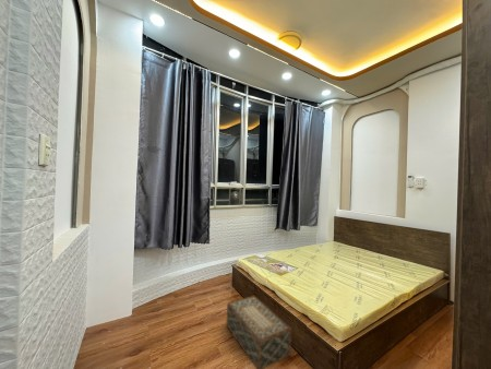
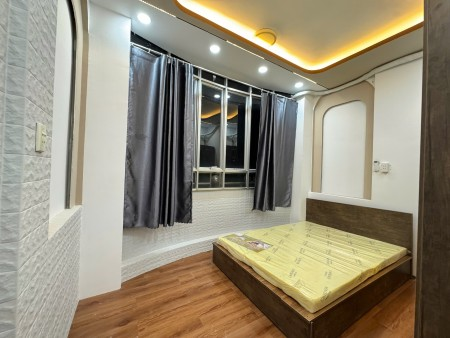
- woven basket [226,295,292,369]
